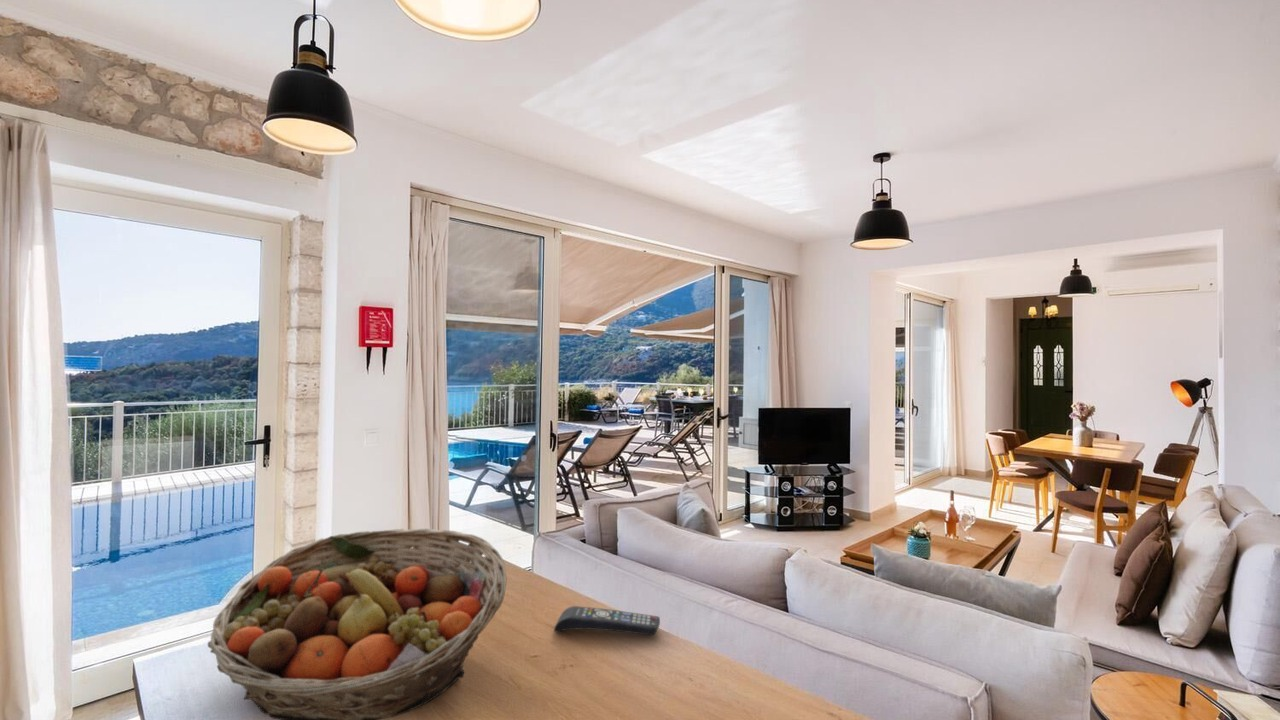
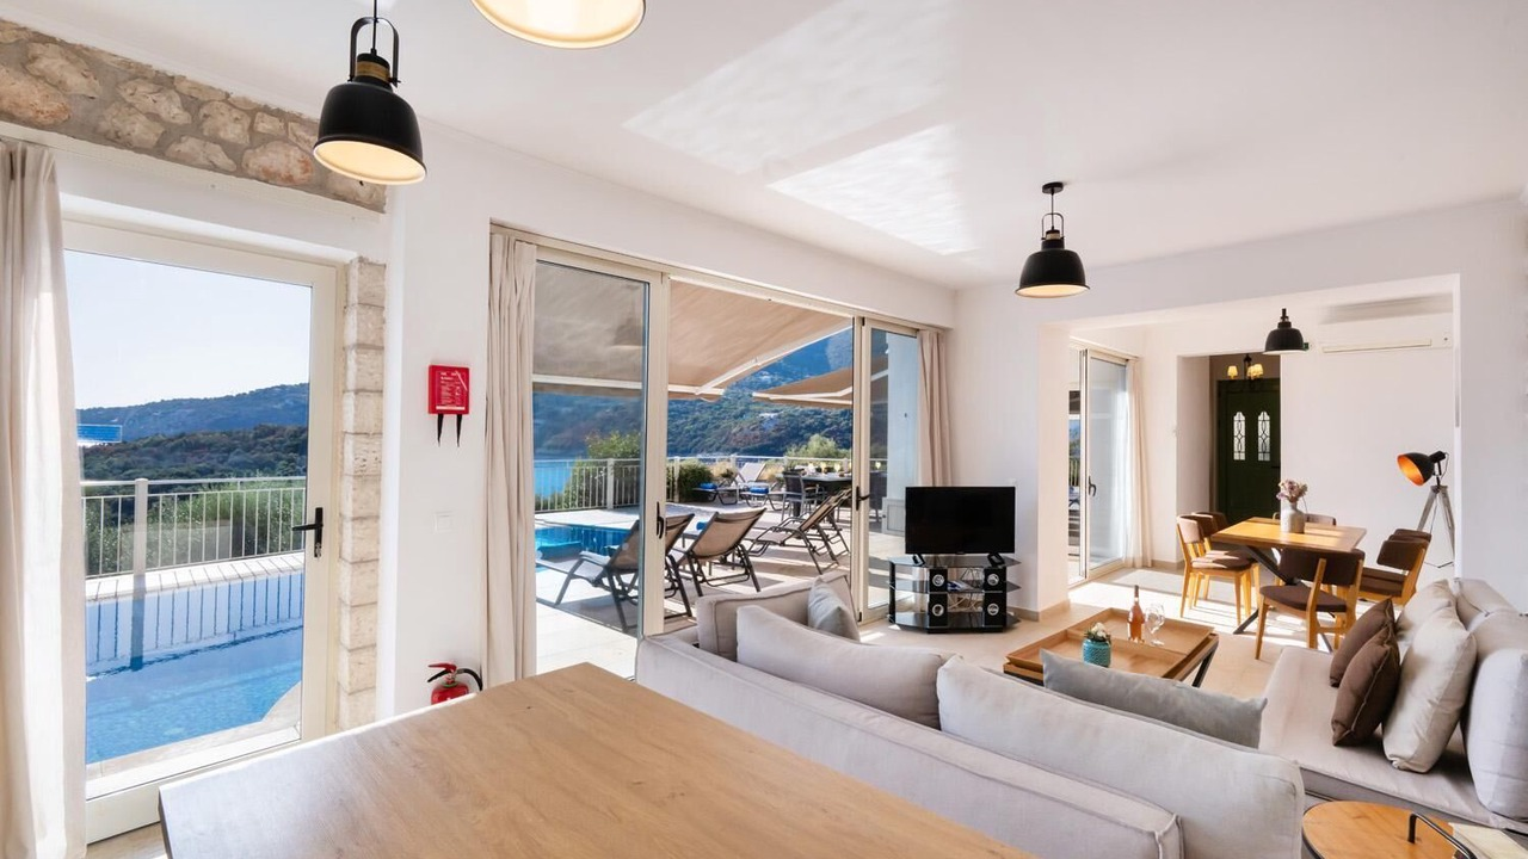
- remote control [553,605,661,636]
- fruit basket [207,528,507,720]
